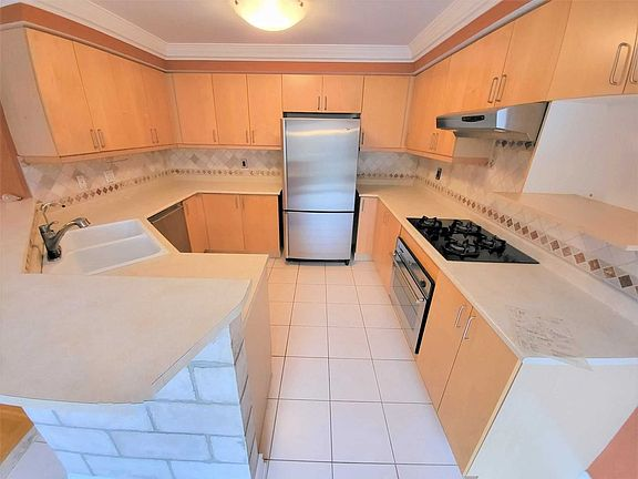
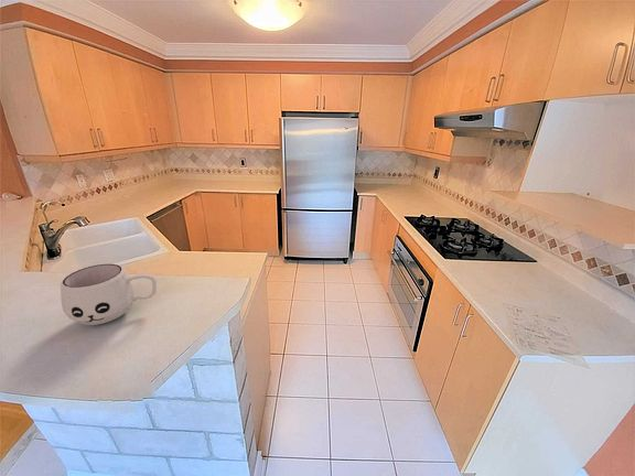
+ mug [60,263,158,326]
